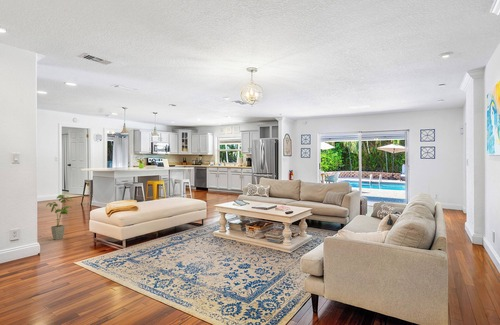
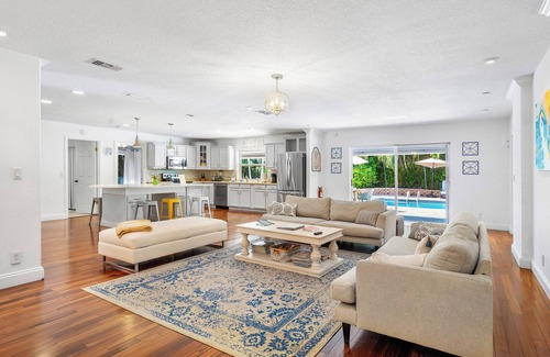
- house plant [45,194,73,241]
